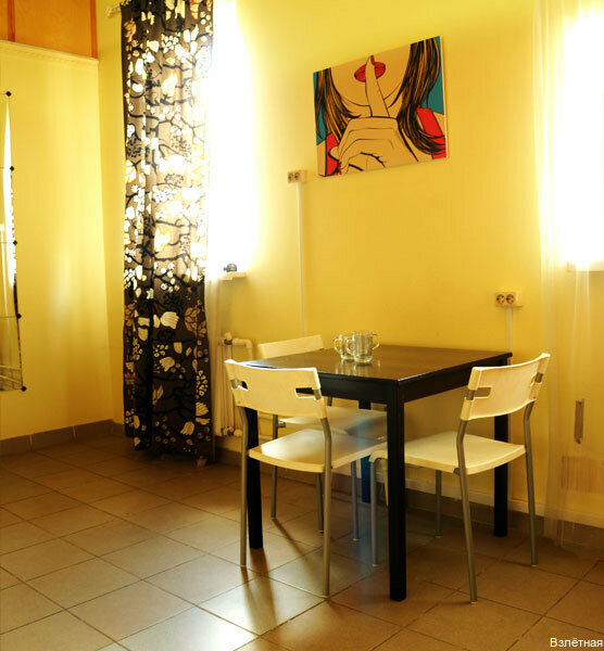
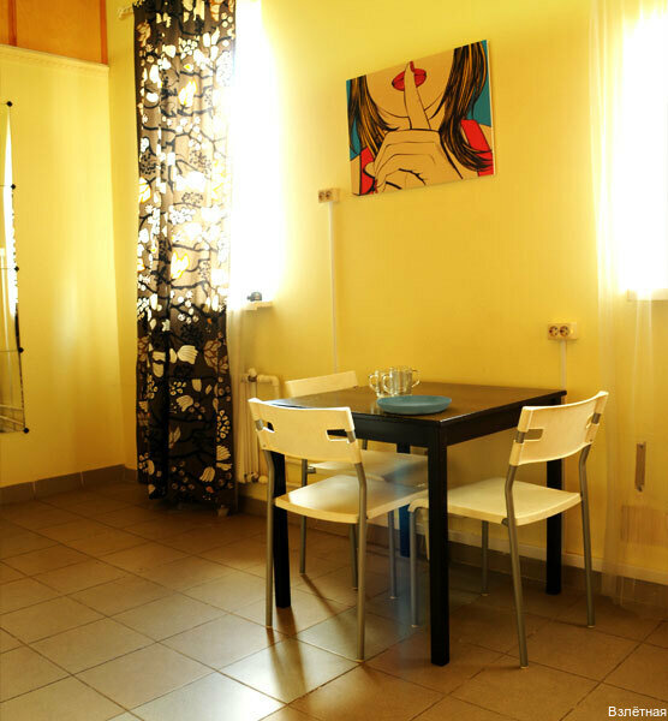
+ saucer [375,394,453,416]
